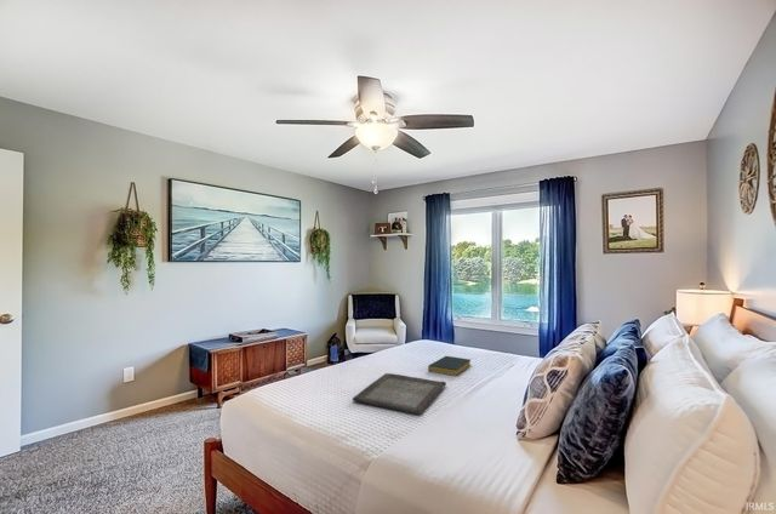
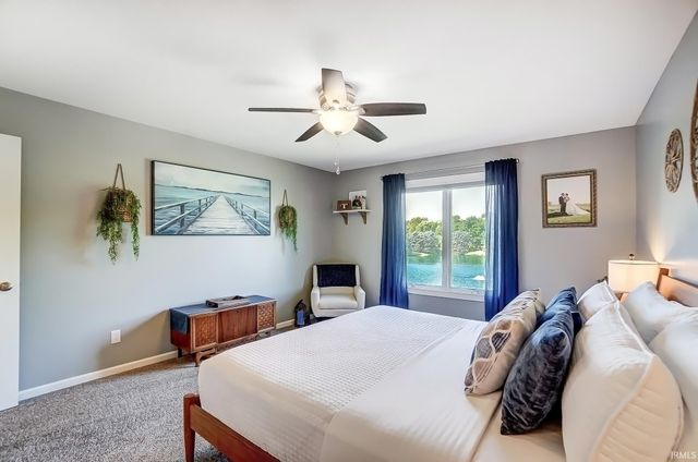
- serving tray [352,372,447,416]
- hardback book [427,355,472,377]
